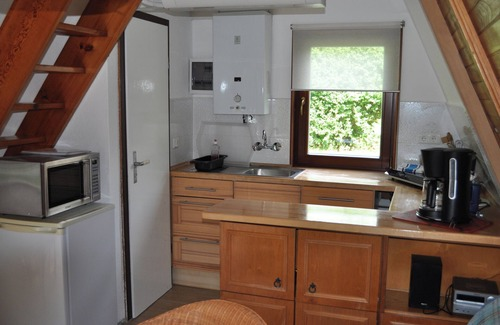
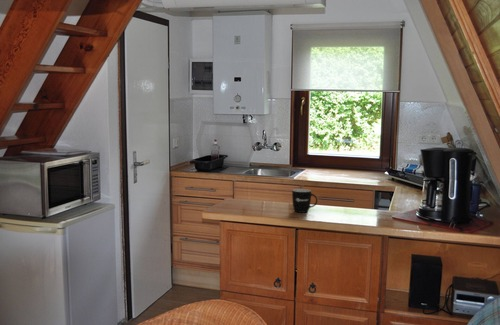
+ mug [291,188,318,214]
